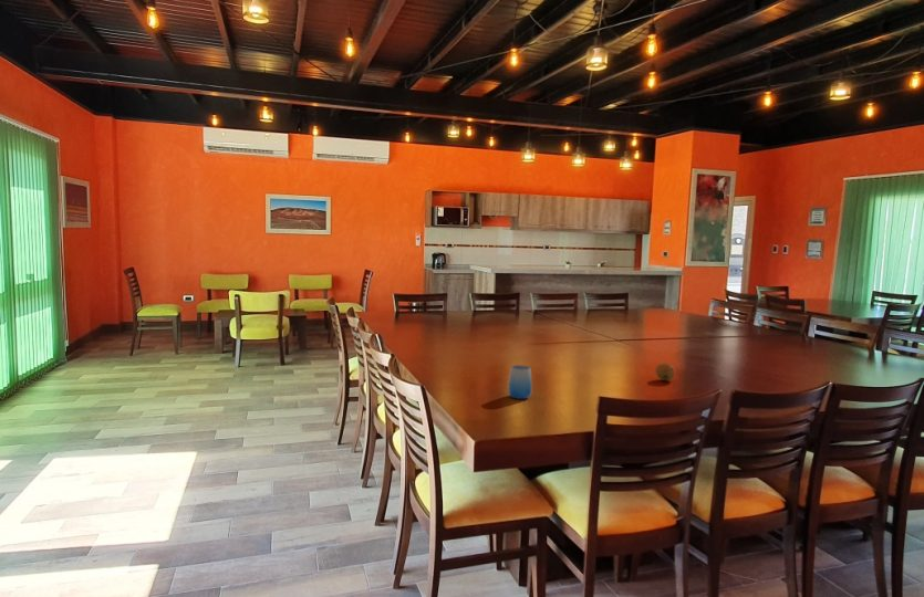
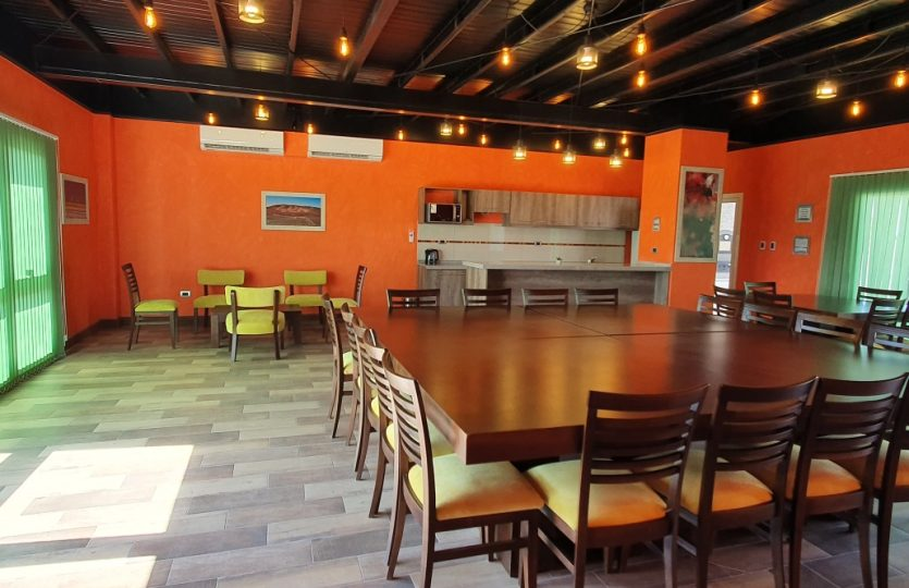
- fruit [654,362,676,381]
- cup [507,364,533,400]
